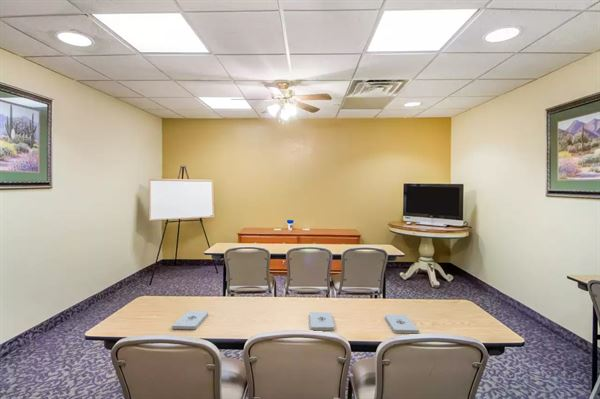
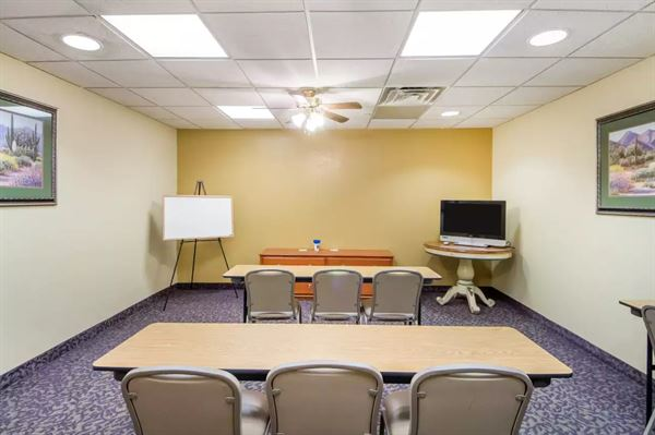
- notepad [171,310,209,330]
- notepad [384,313,420,334]
- notepad [309,311,335,331]
